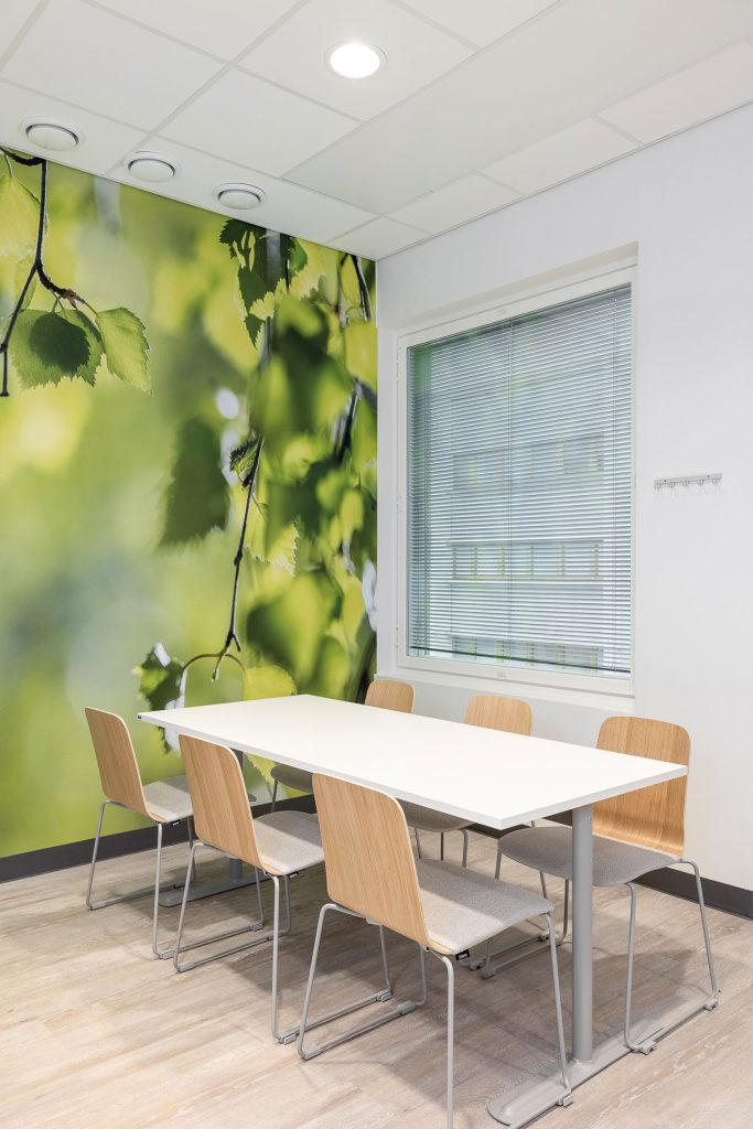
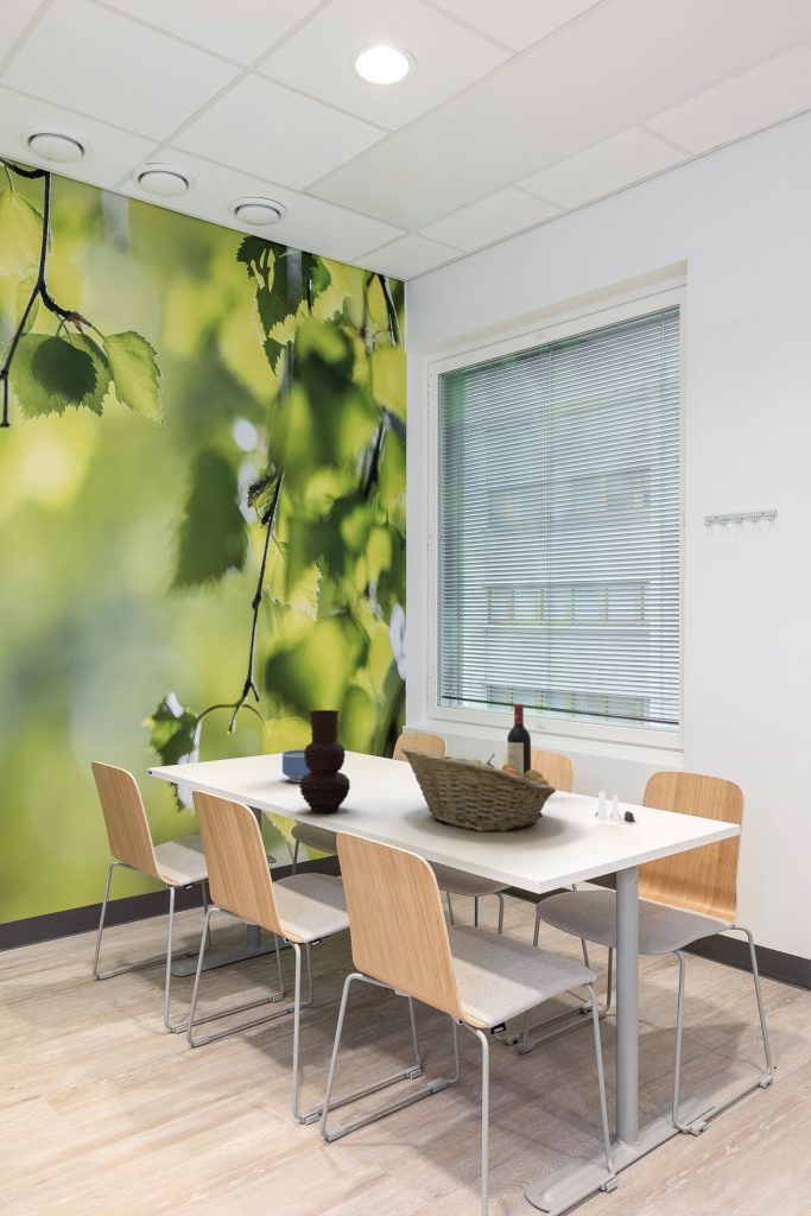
+ fruit basket [400,746,557,832]
+ bowl [281,748,311,784]
+ salt and pepper shaker set [595,790,635,824]
+ wine bottle [506,703,532,775]
+ vase [298,709,351,815]
